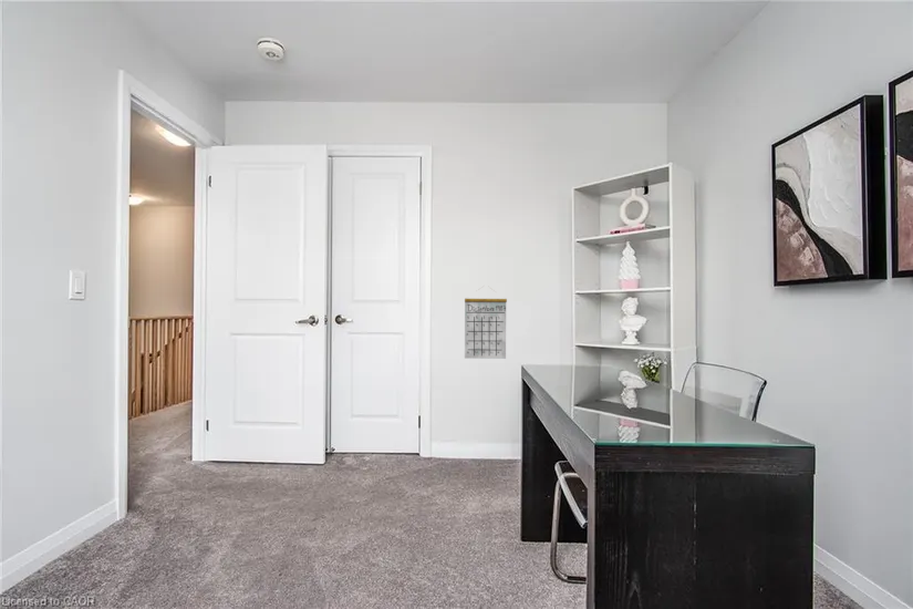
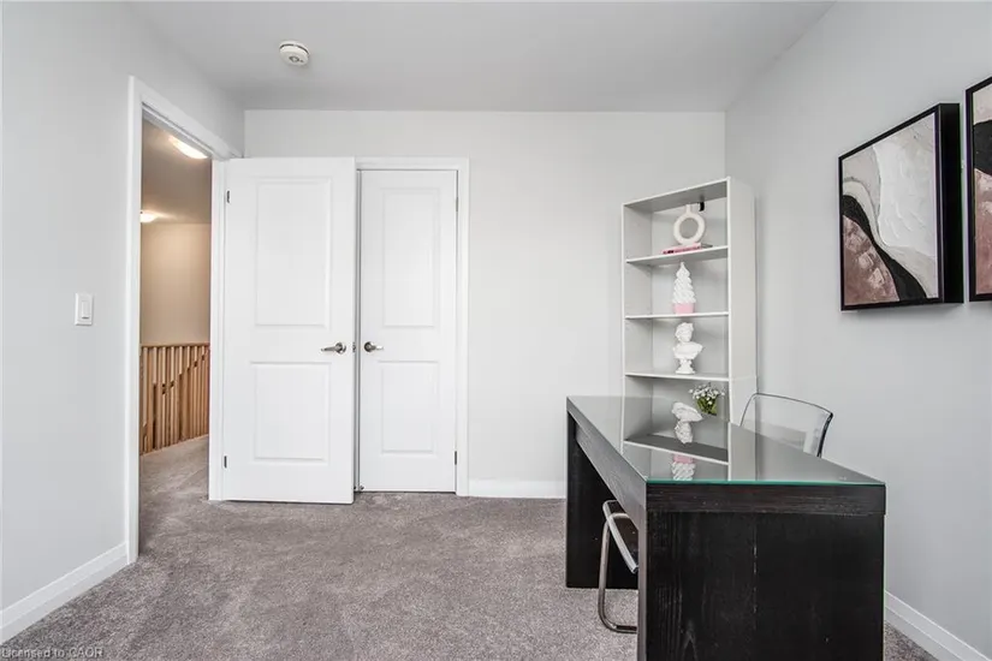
- calendar [464,286,508,360]
